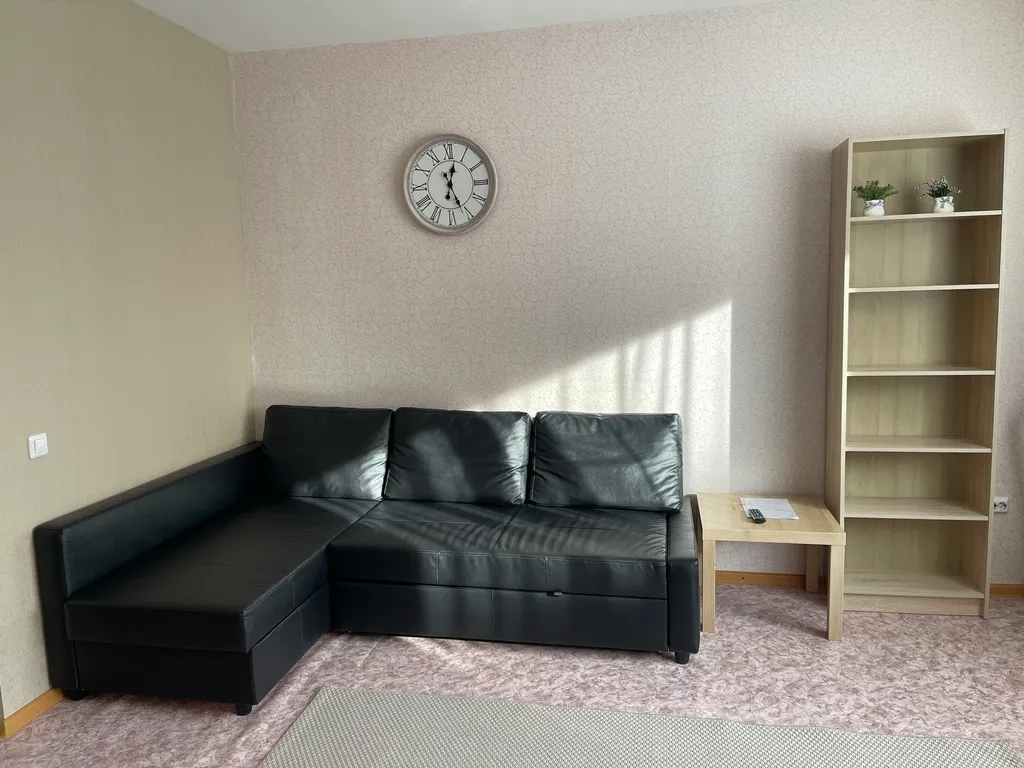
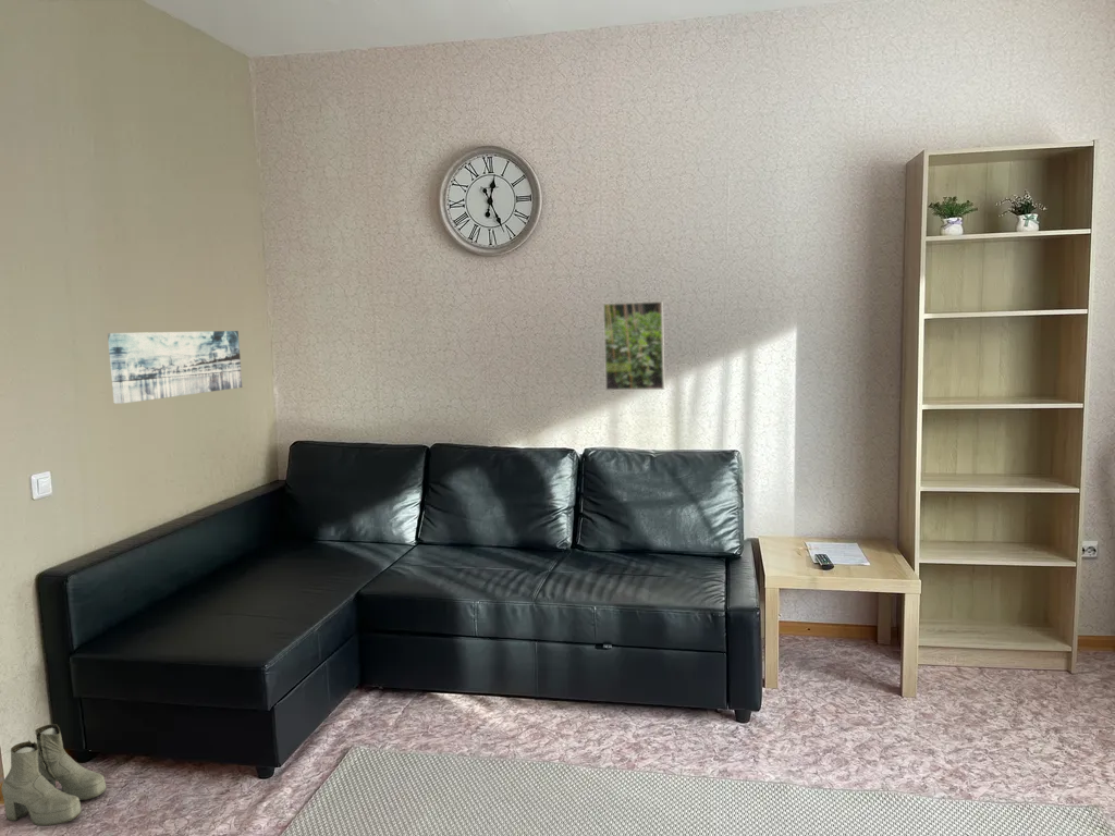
+ wall art [107,330,243,405]
+ boots [1,723,107,827]
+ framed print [602,300,665,392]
